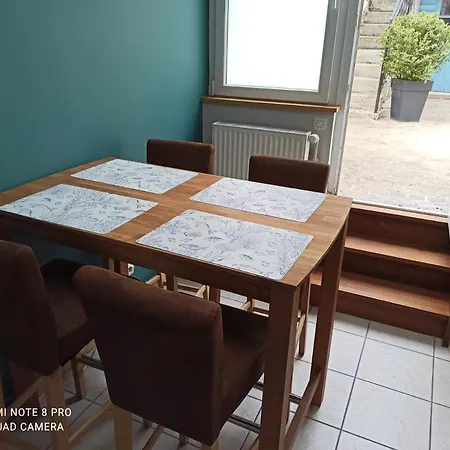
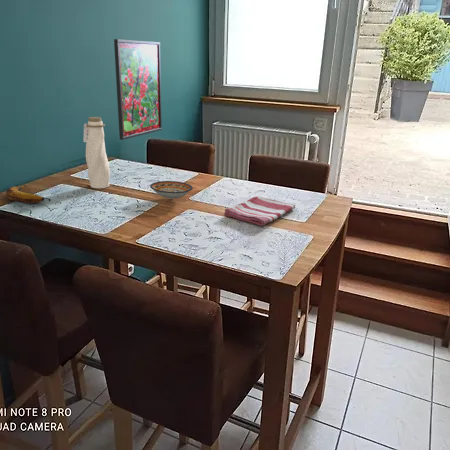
+ water bottle [82,116,111,189]
+ dish towel [223,195,296,227]
+ banana [5,184,46,205]
+ bowl [149,180,194,200]
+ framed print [113,38,163,141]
